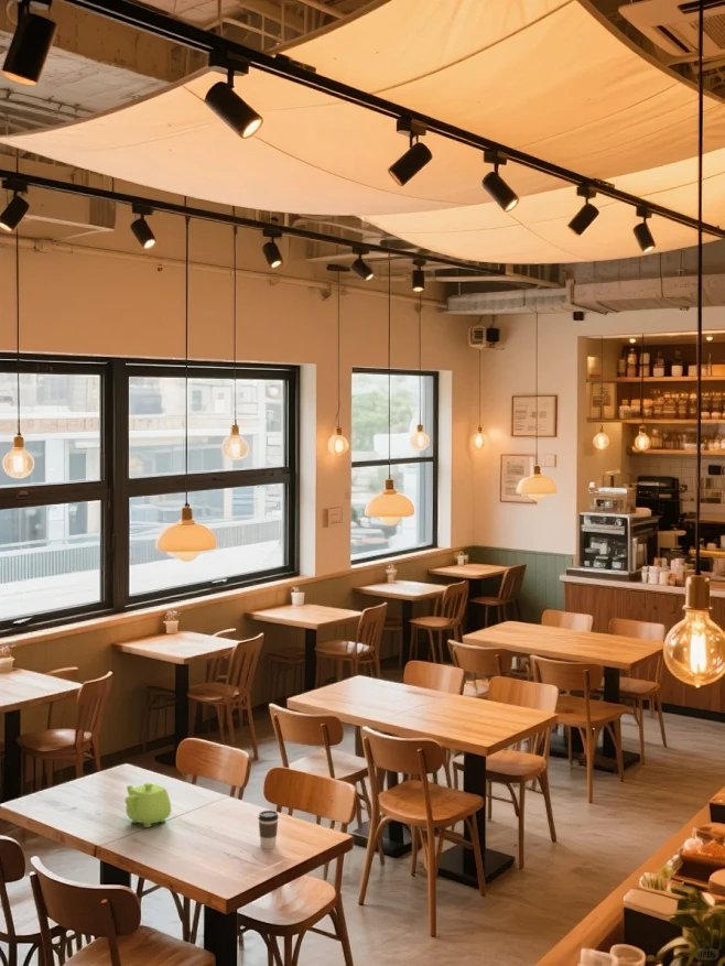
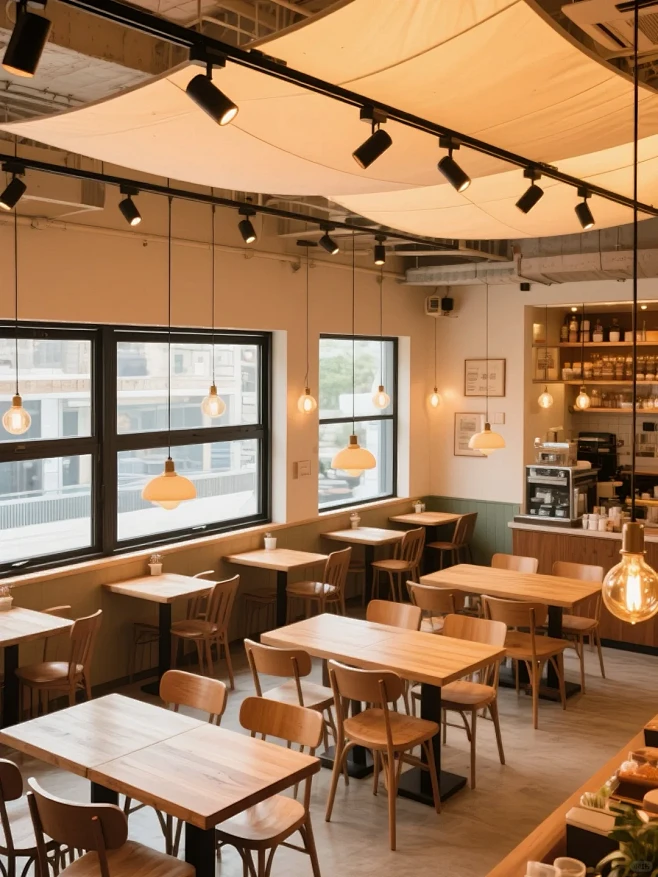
- teapot [125,782,172,828]
- coffee cup [257,810,280,849]
